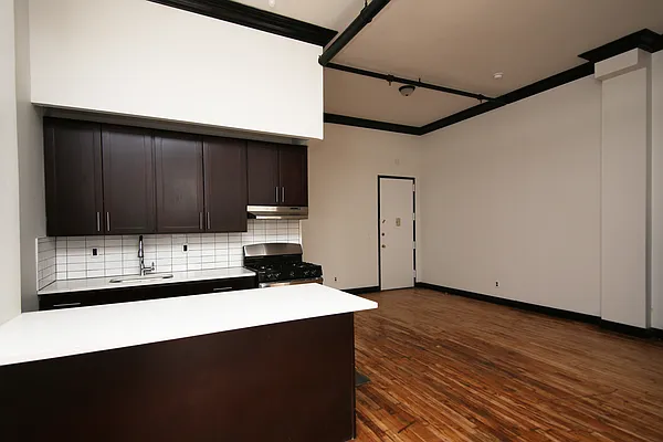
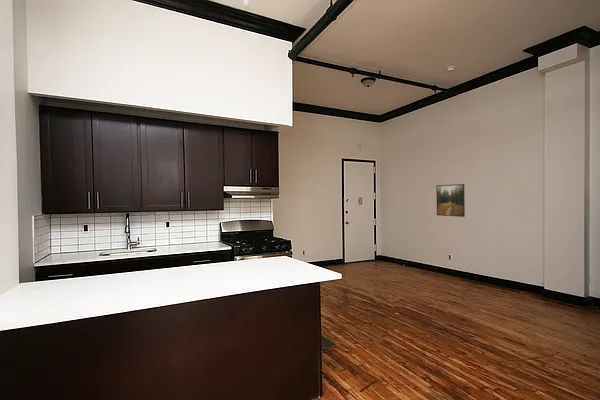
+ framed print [435,183,466,218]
